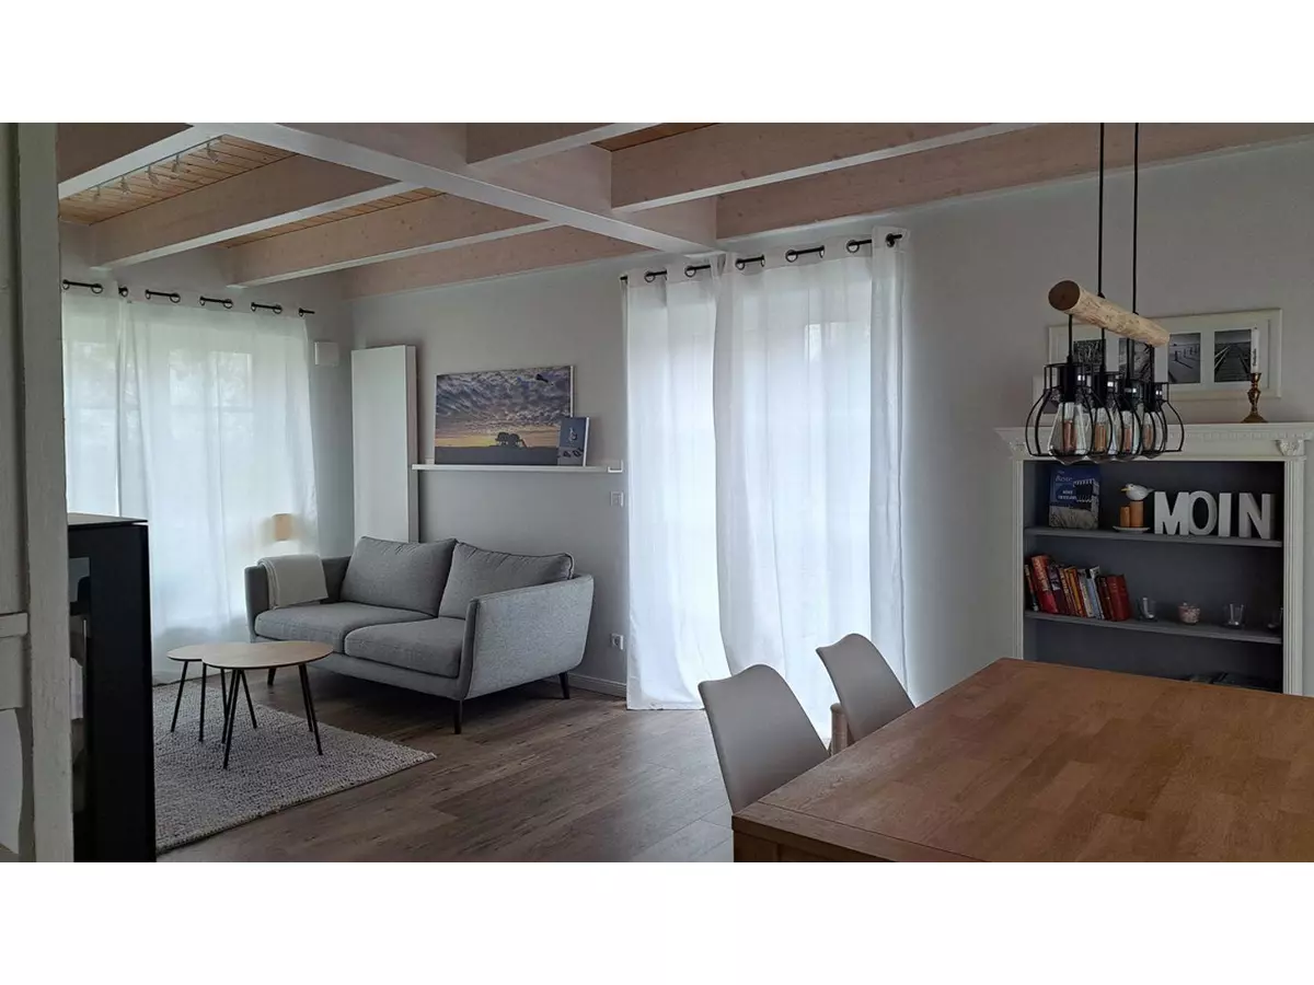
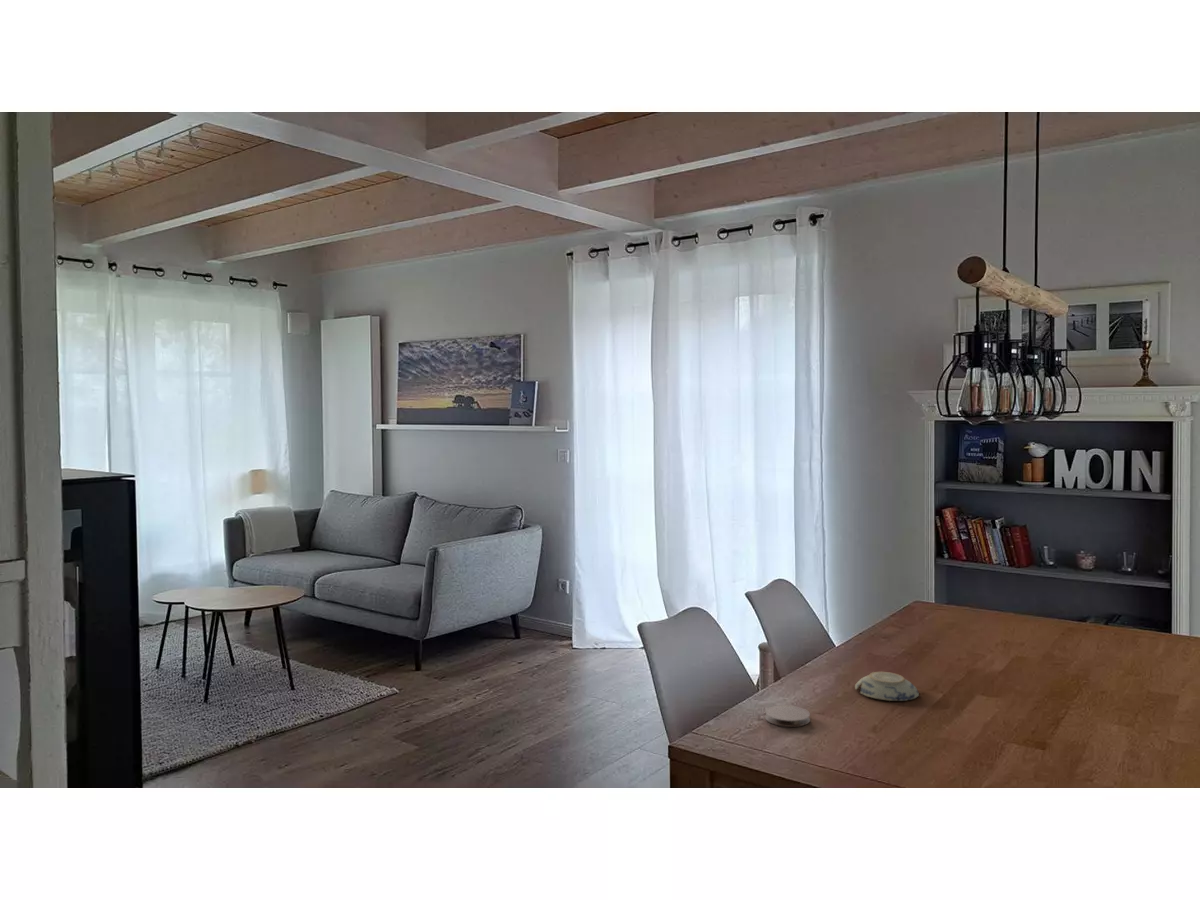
+ coaster [764,704,811,728]
+ decorative bowl [854,671,920,702]
